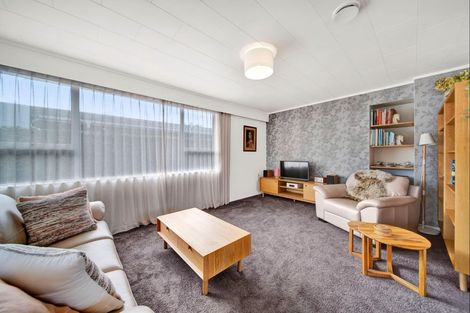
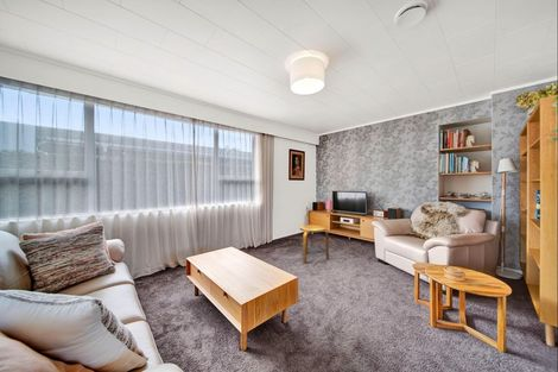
+ stool [299,223,330,264]
